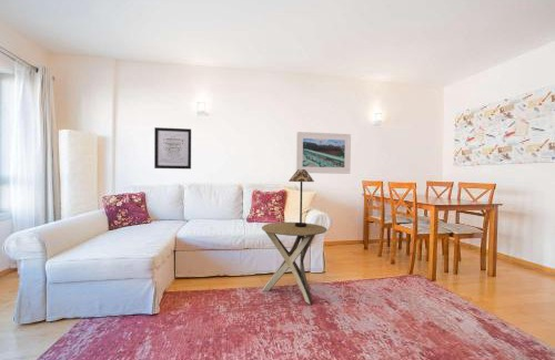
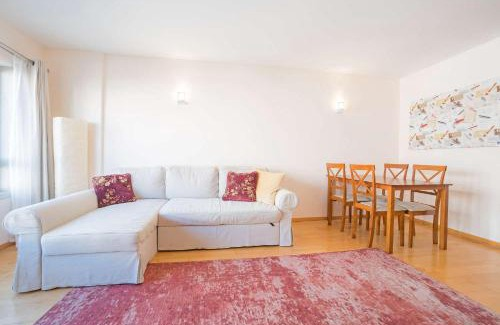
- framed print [295,131,352,175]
- wall art [153,126,192,169]
- side table [261,222,327,306]
- table lamp [287,169,315,227]
